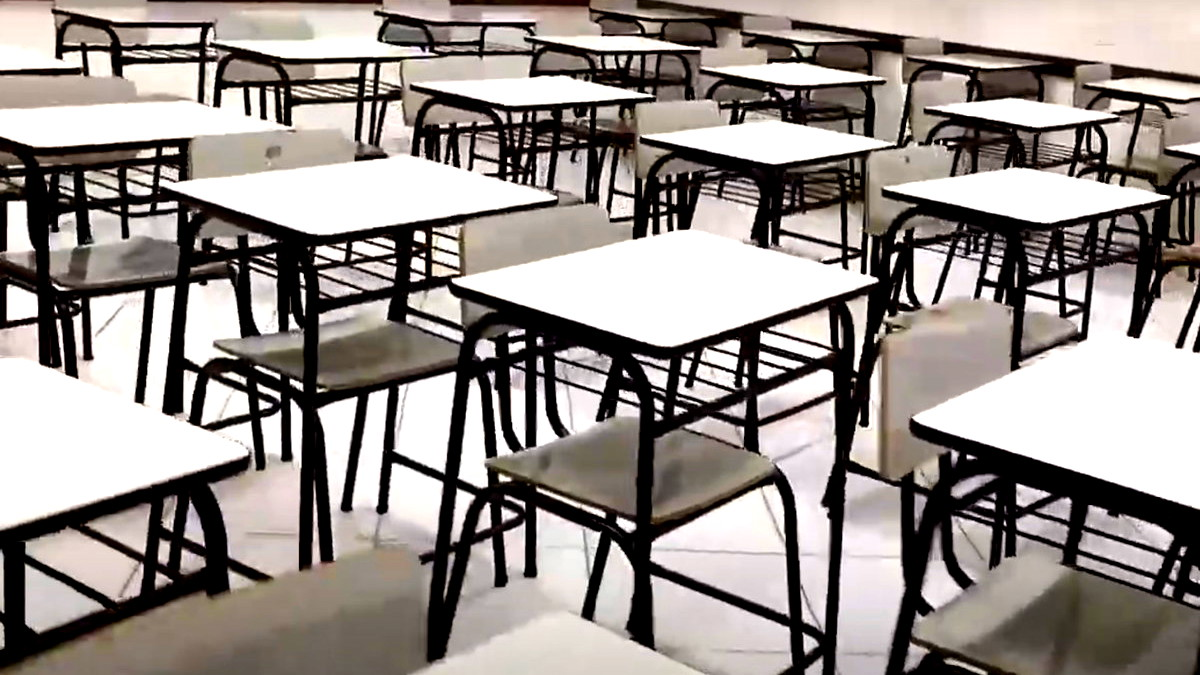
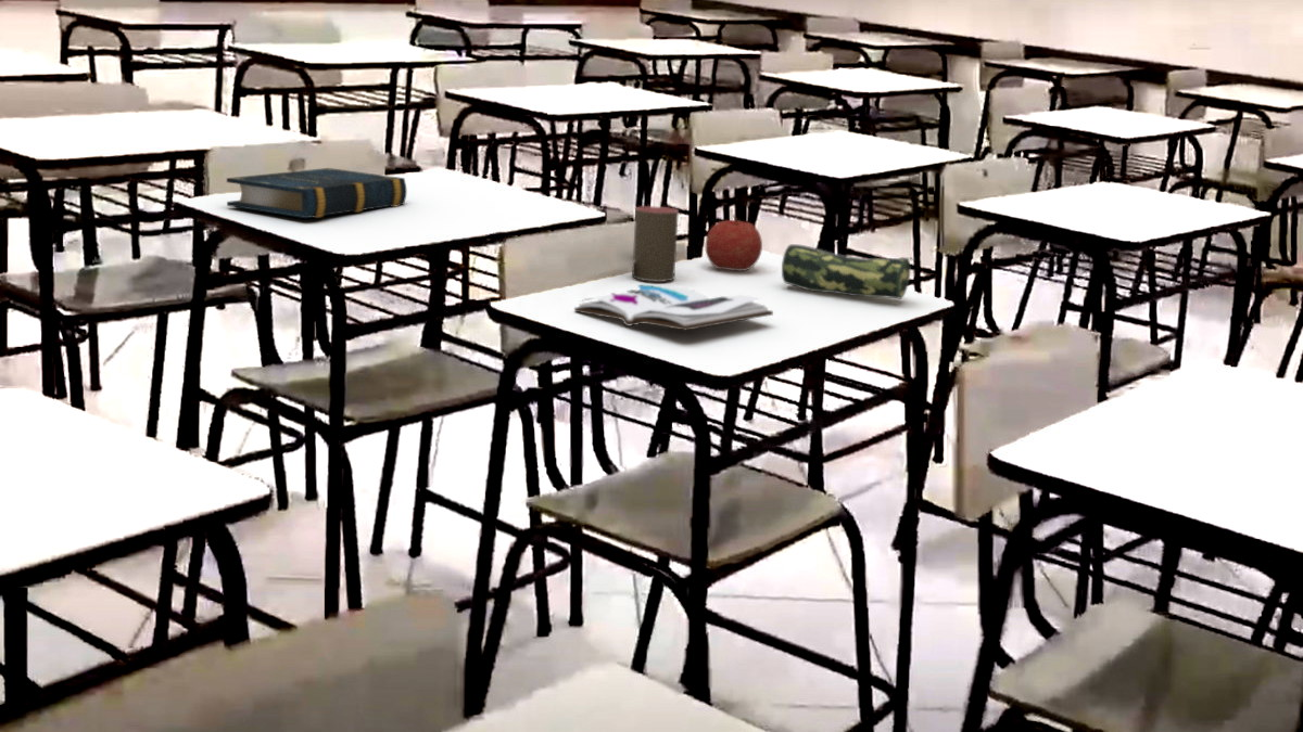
+ book [573,284,774,332]
+ cup [631,205,680,283]
+ book [226,167,408,219]
+ pencil case [781,243,915,300]
+ fruit [705,214,763,272]
